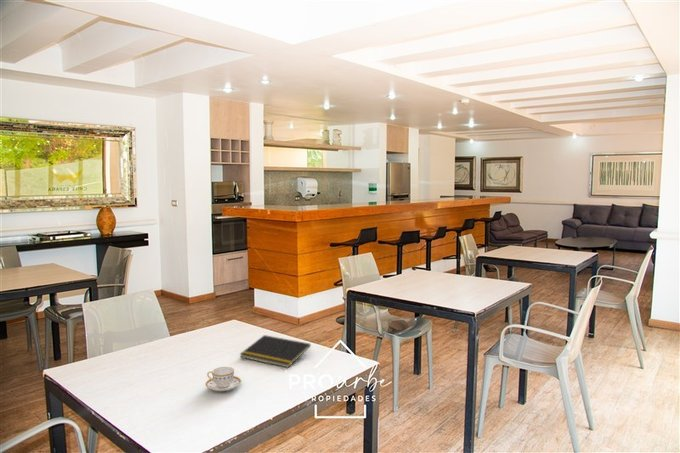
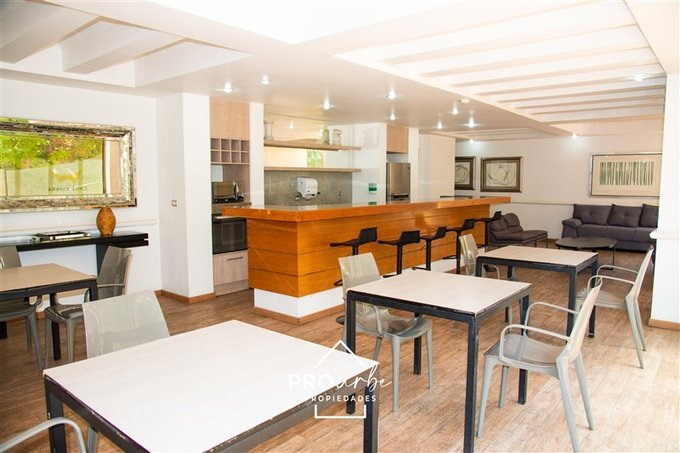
- notepad [239,334,312,368]
- teacup [204,366,242,392]
